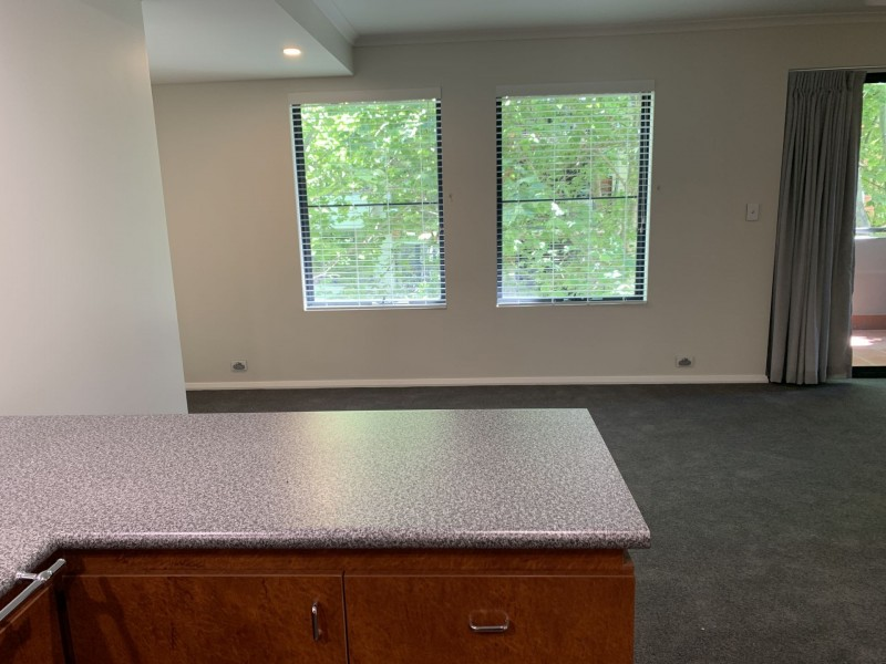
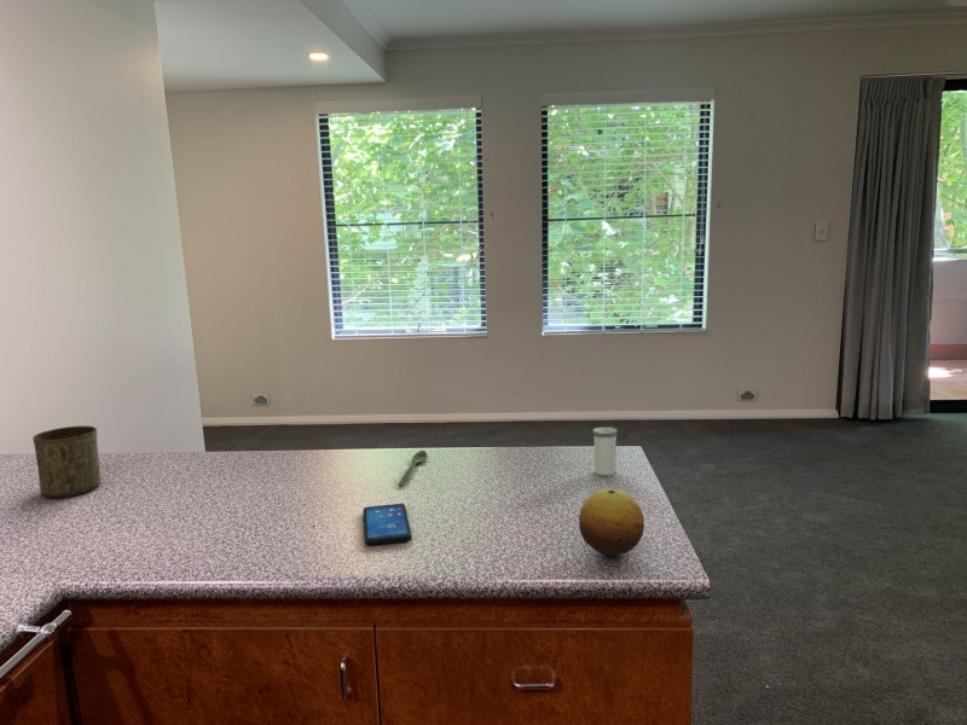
+ salt shaker [592,427,618,476]
+ spoon [398,450,428,487]
+ fruit [578,488,645,557]
+ smartphone [361,503,413,546]
+ cup [31,425,102,499]
